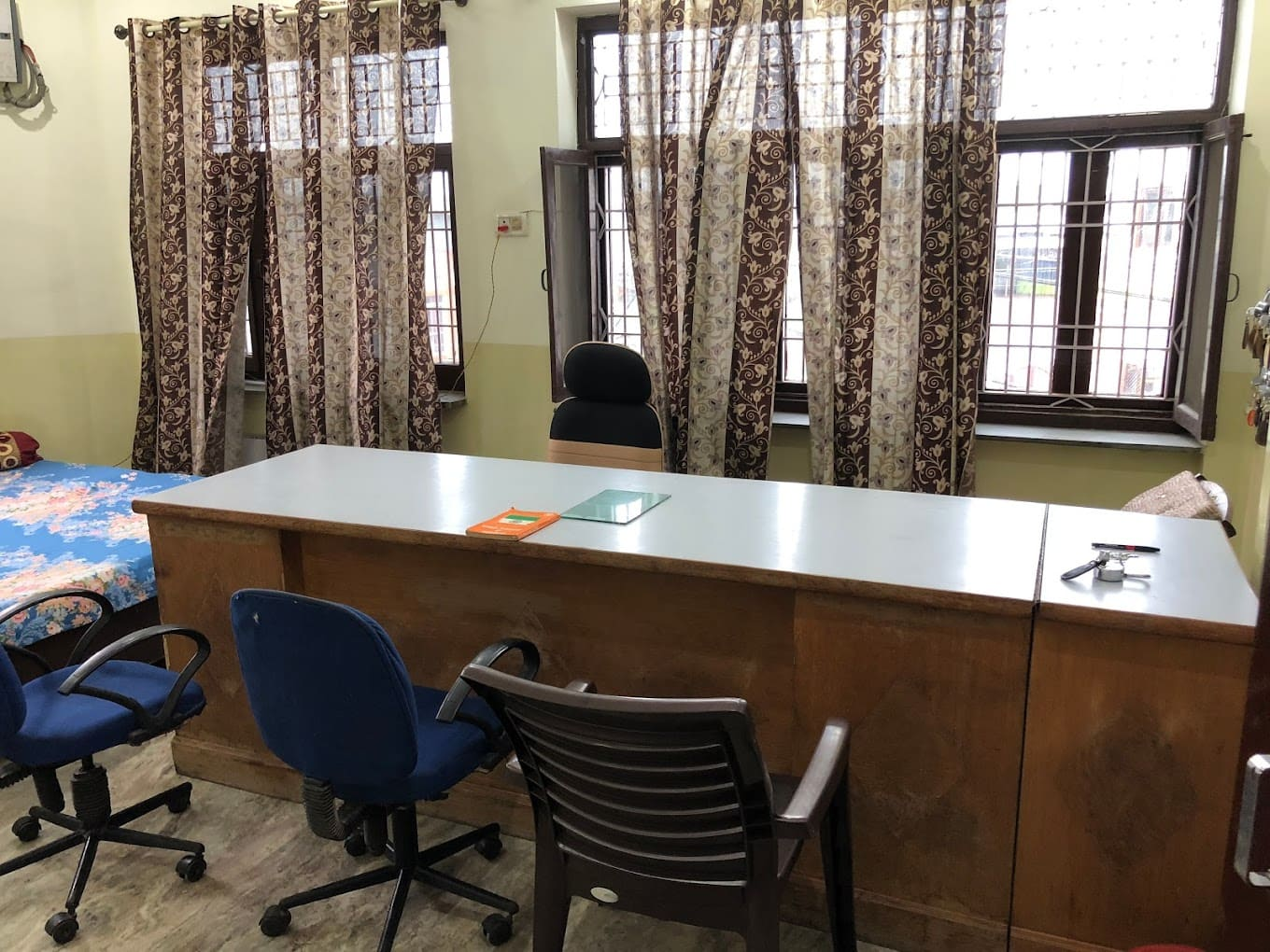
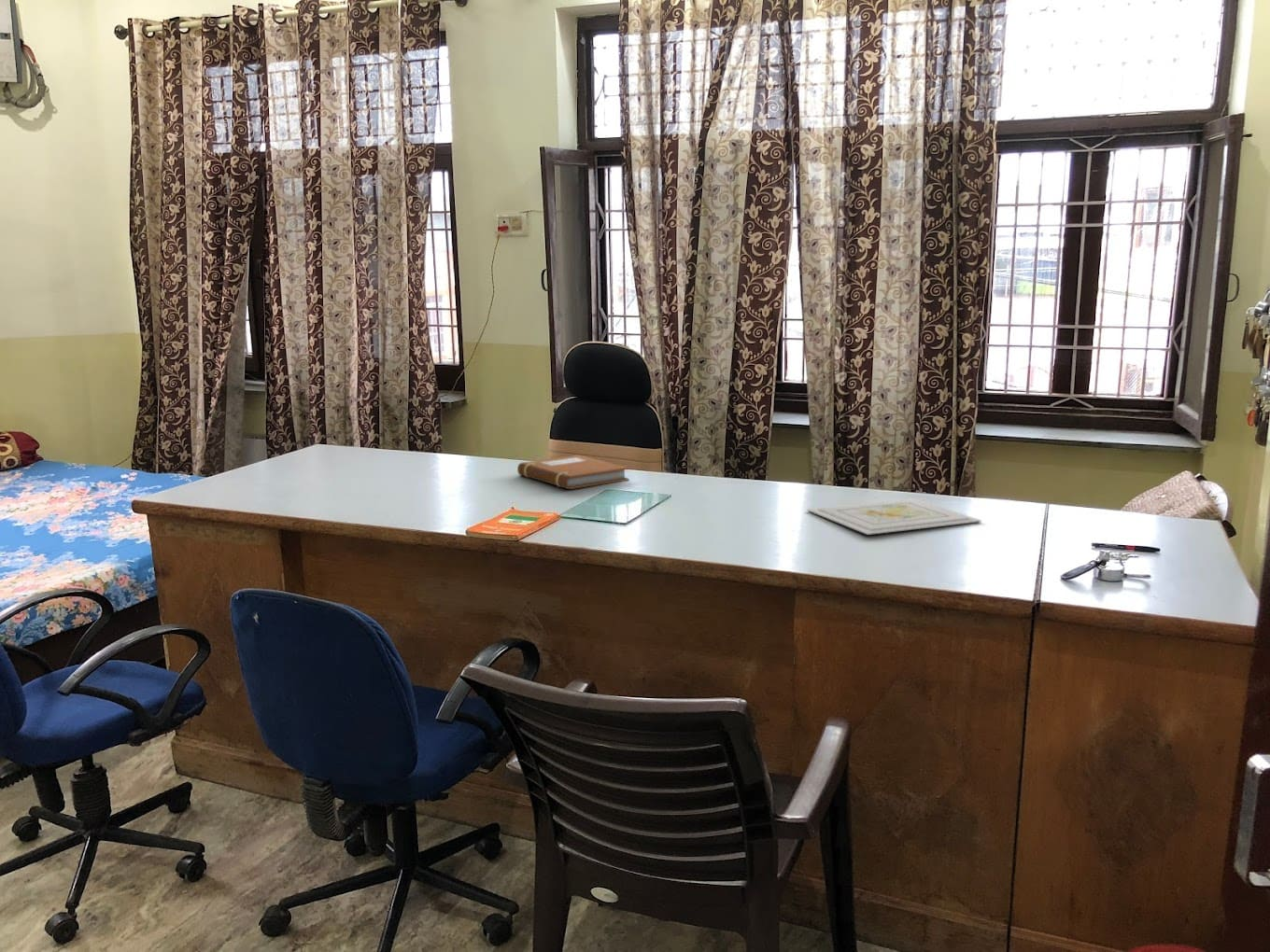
+ notebook [516,455,629,490]
+ picture frame [806,497,982,536]
